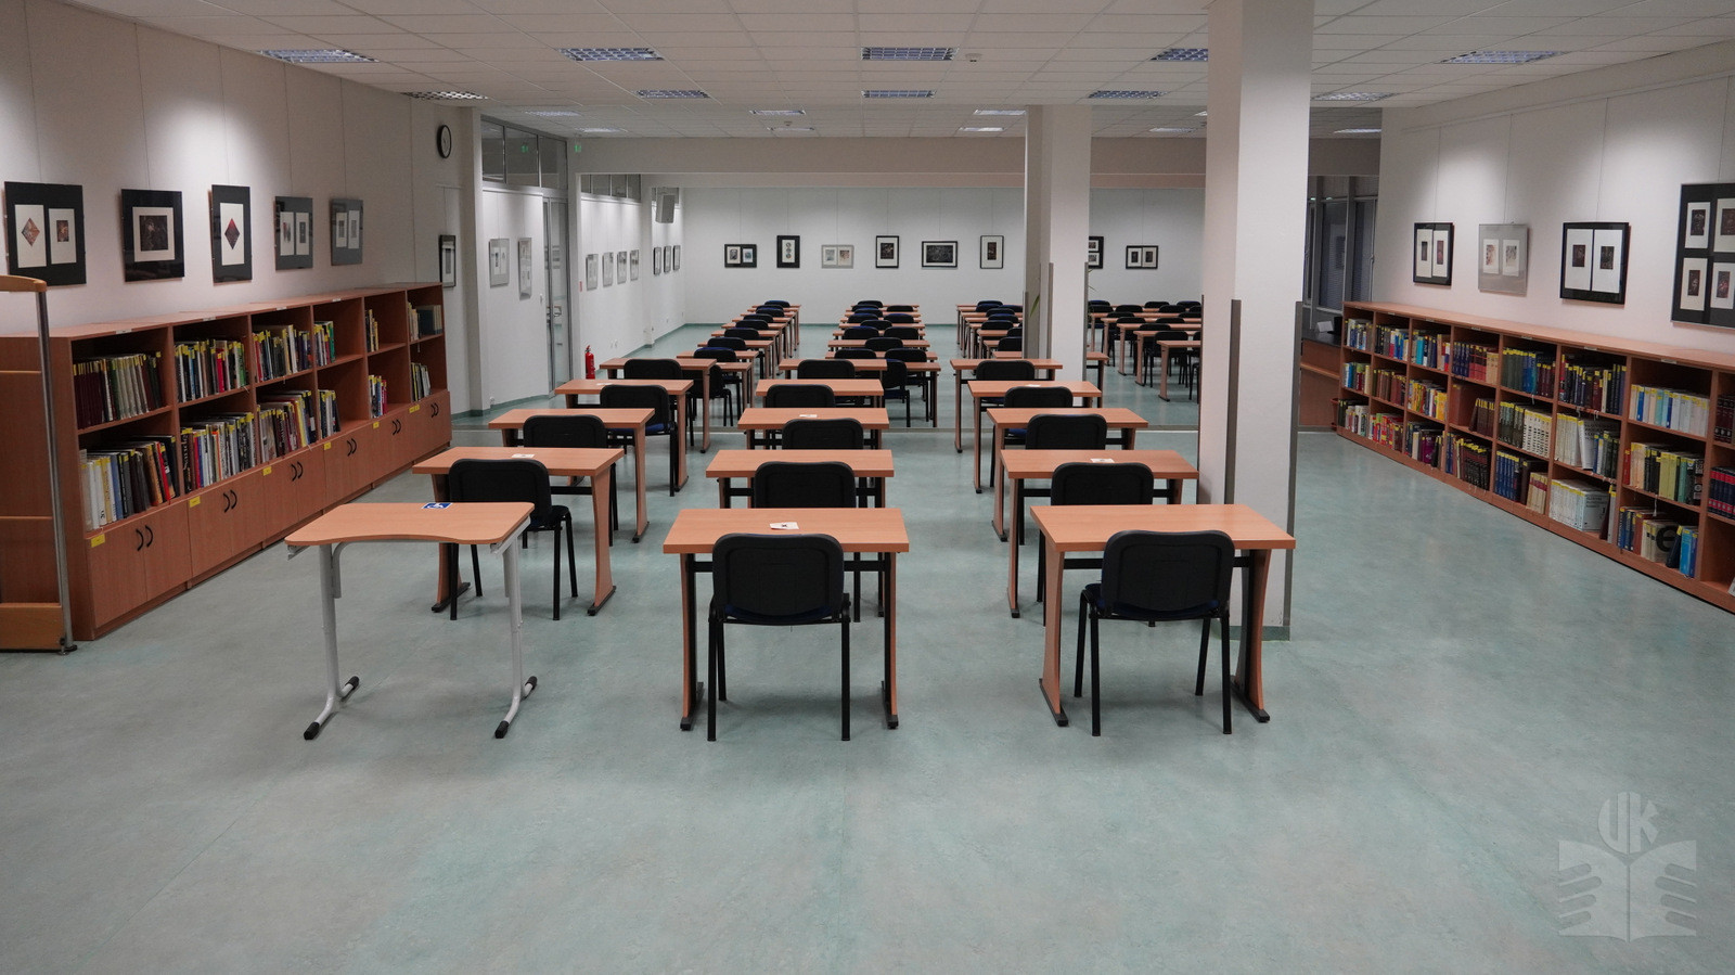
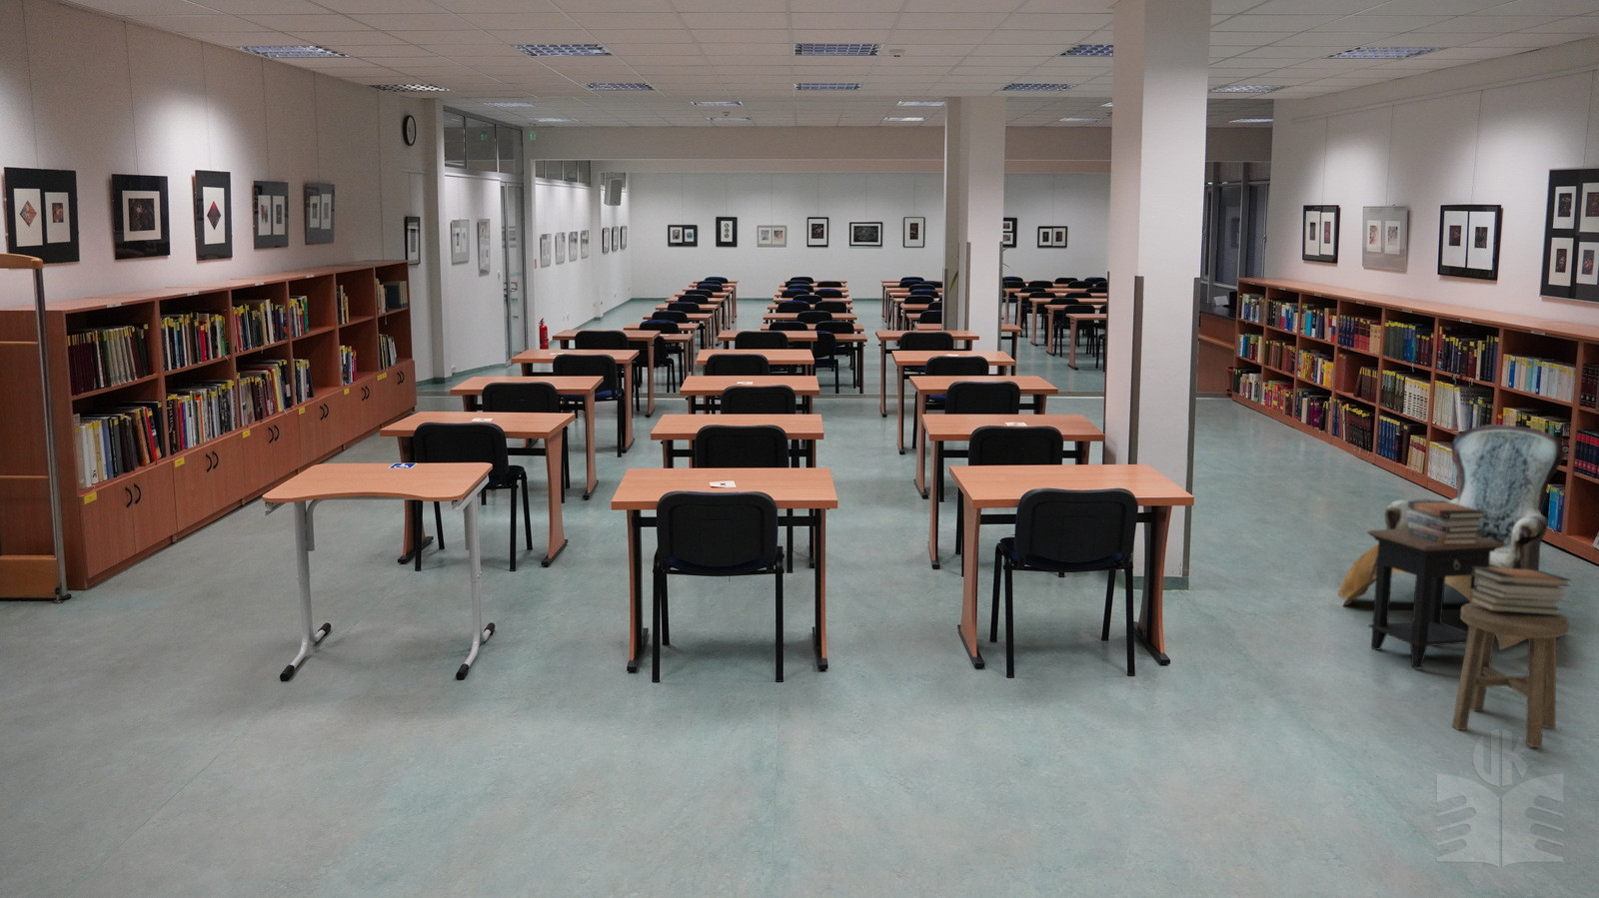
+ book stack [1406,499,1486,545]
+ book stack [1468,566,1573,615]
+ armchair [1338,424,1565,651]
+ side table [1366,528,1505,671]
+ stool [1451,603,1570,749]
